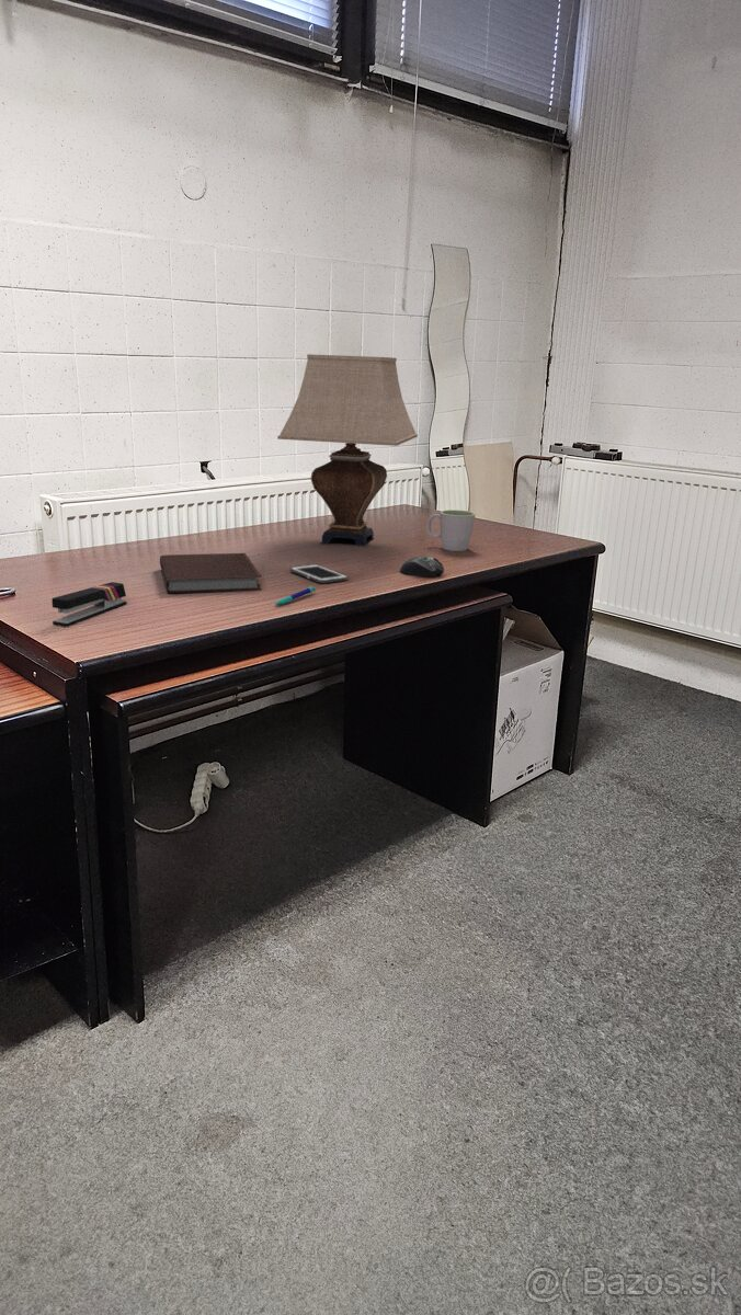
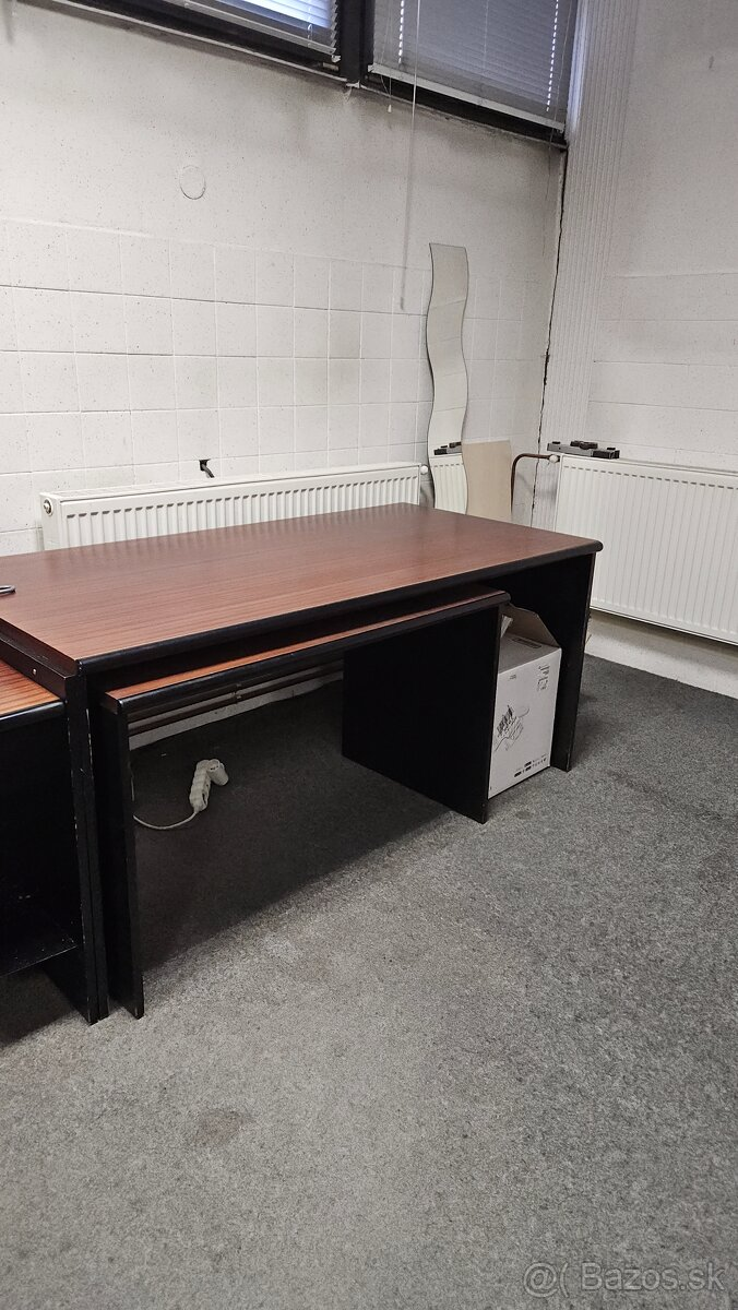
- pen [274,585,316,606]
- notebook [159,552,263,594]
- cell phone [289,563,349,585]
- stapler [50,581,128,628]
- computer mouse [399,556,445,579]
- mug [426,508,476,552]
- table lamp [276,353,419,548]
